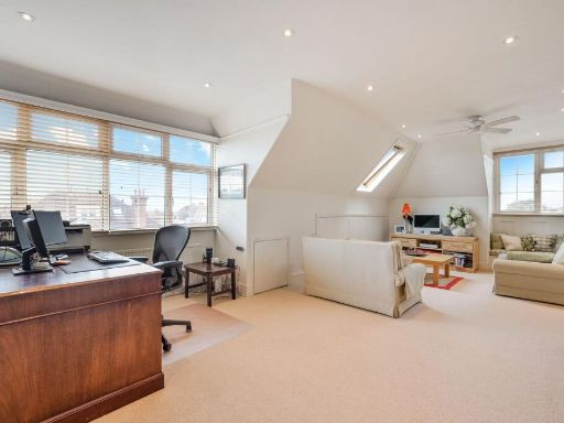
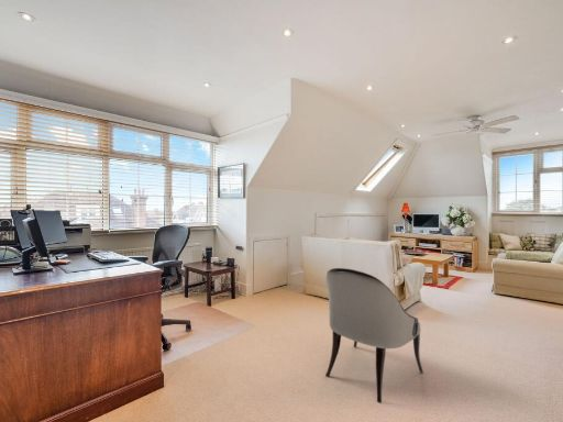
+ armchair [324,267,424,404]
